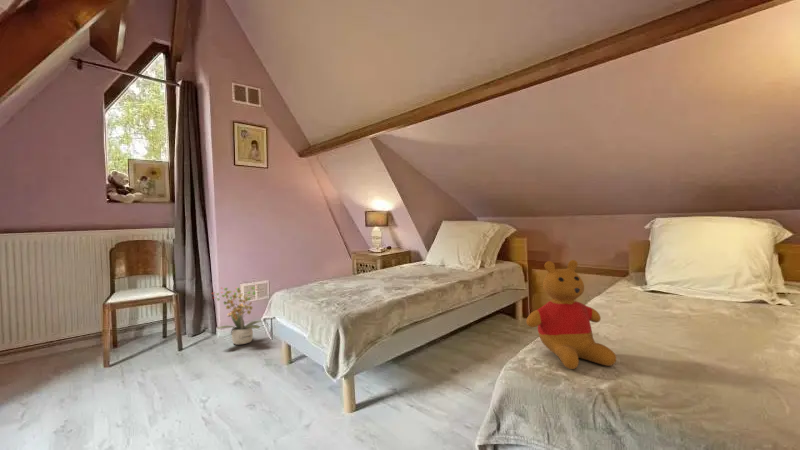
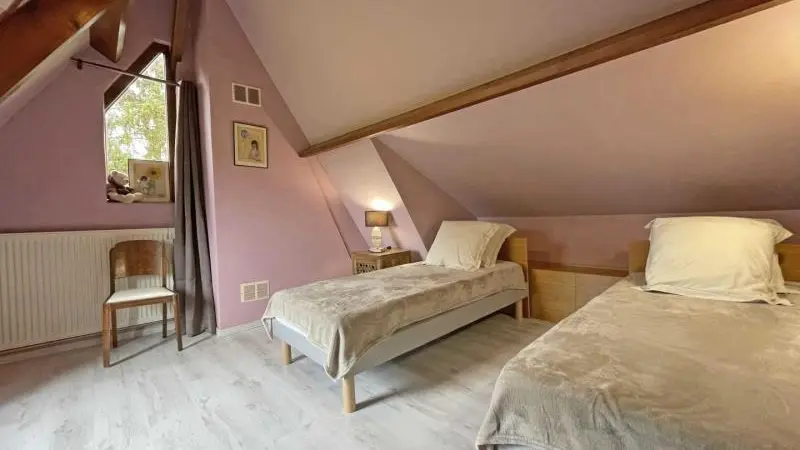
- teddy bear [525,259,617,370]
- potted plant [211,284,263,346]
